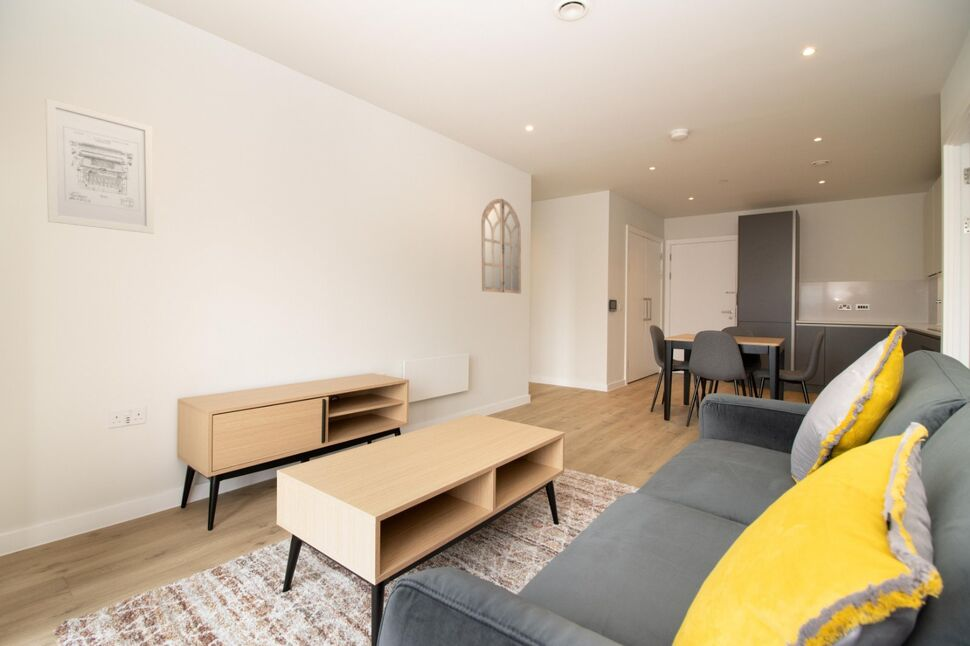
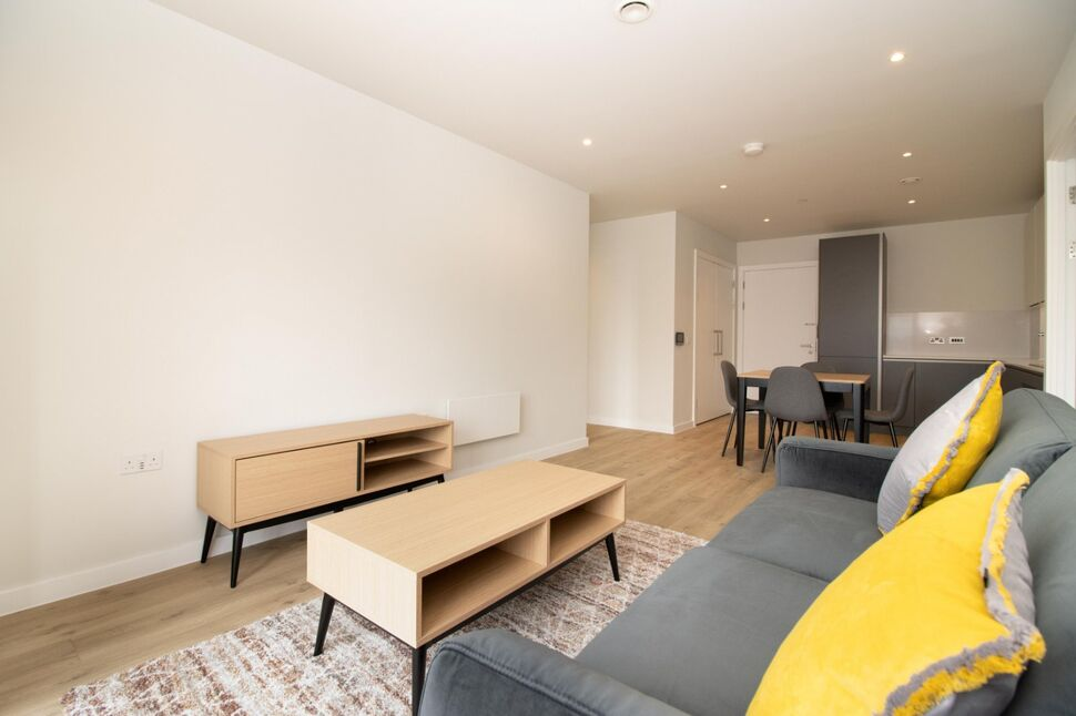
- home mirror [481,198,522,295]
- wall art [45,97,155,235]
